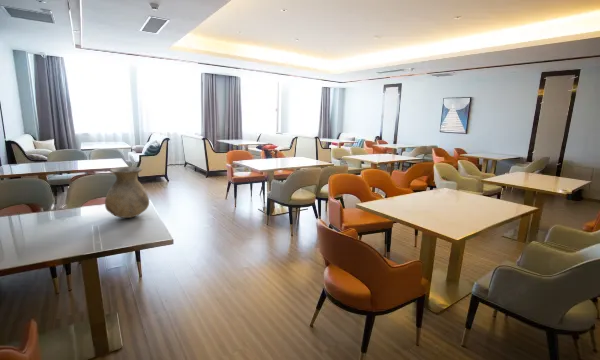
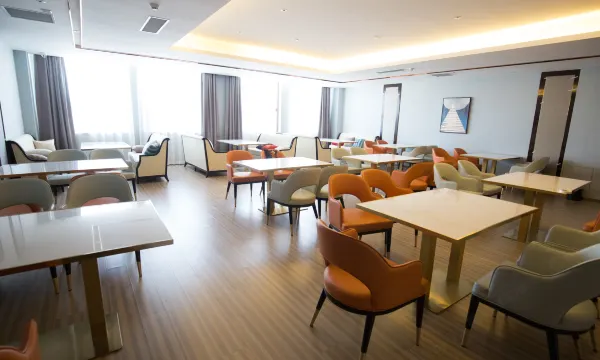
- vase [104,165,150,219]
